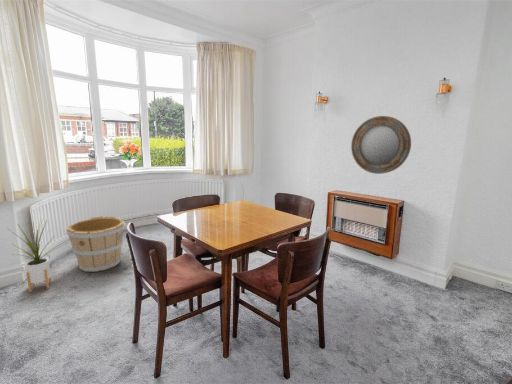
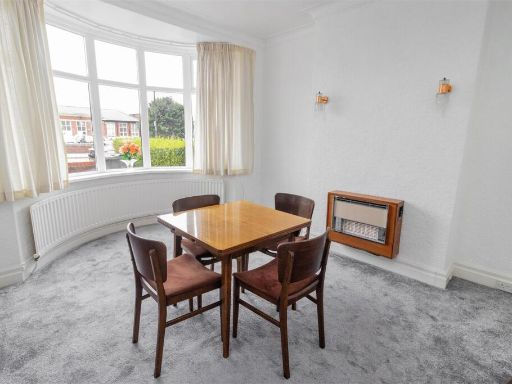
- wooden bucket [65,215,126,273]
- house plant [6,219,56,293]
- home mirror [350,115,412,175]
